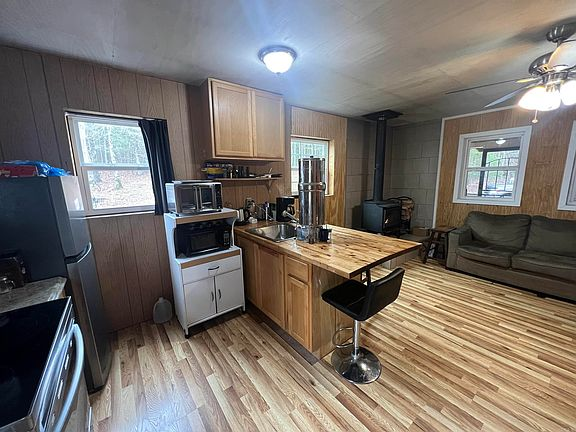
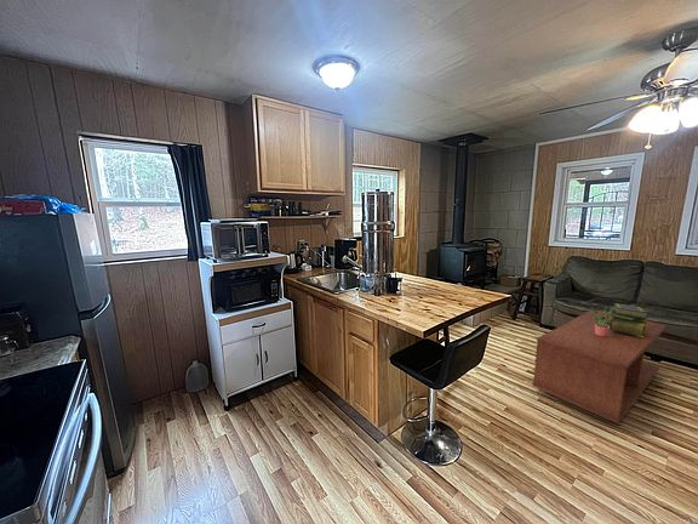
+ potted plant [590,306,614,337]
+ coffee table [532,309,668,425]
+ stack of books [607,302,650,337]
